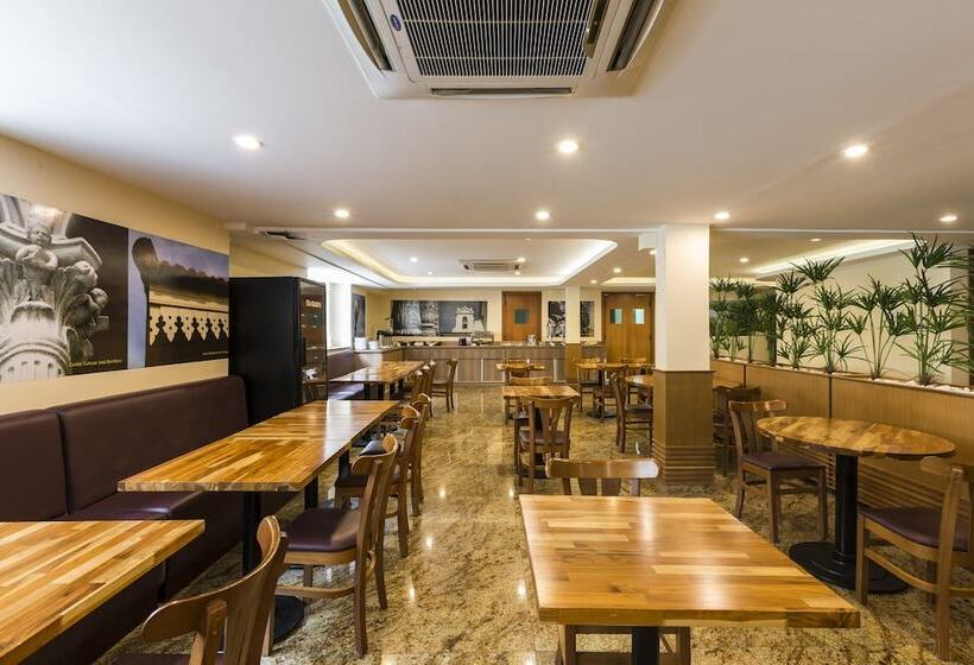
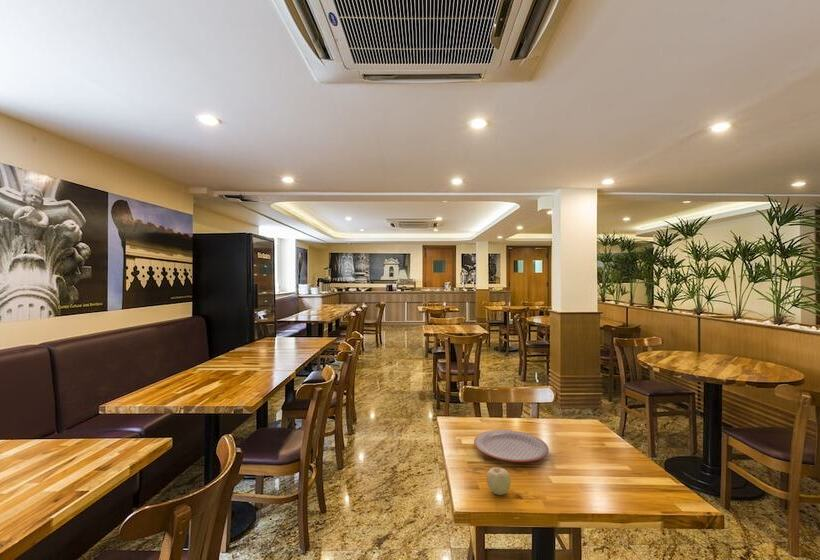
+ fruit [485,466,512,496]
+ plate [473,429,550,463]
